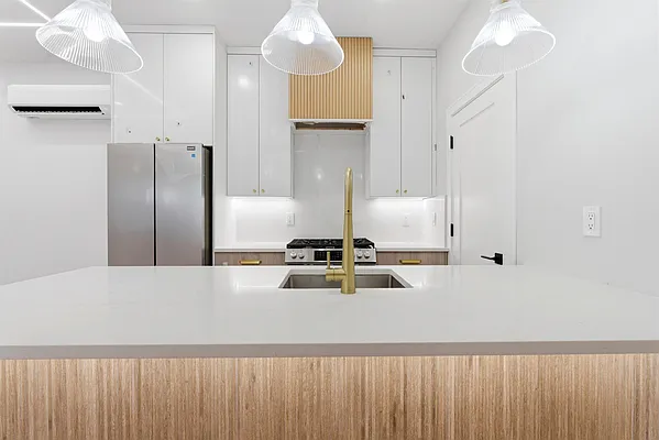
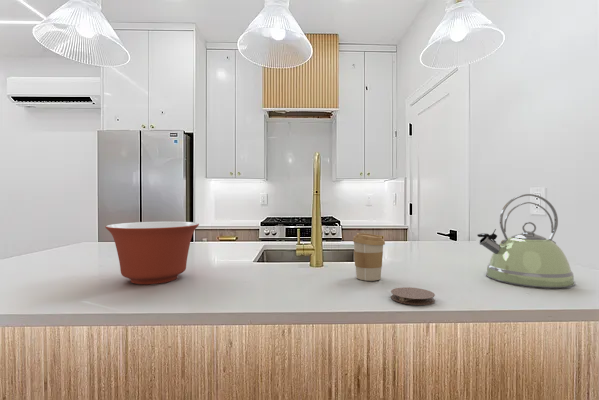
+ coffee cup [352,232,386,282]
+ coaster [390,286,436,306]
+ kettle [476,193,576,289]
+ mixing bowl [104,221,200,285]
